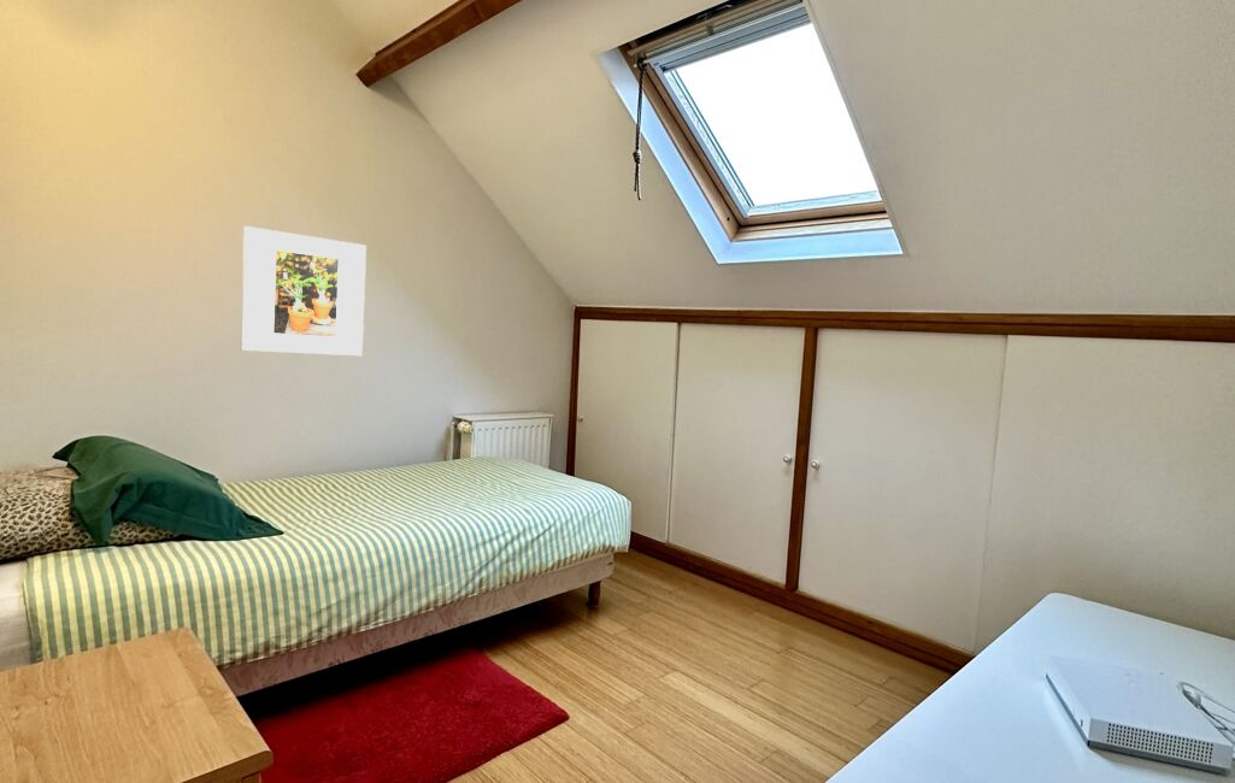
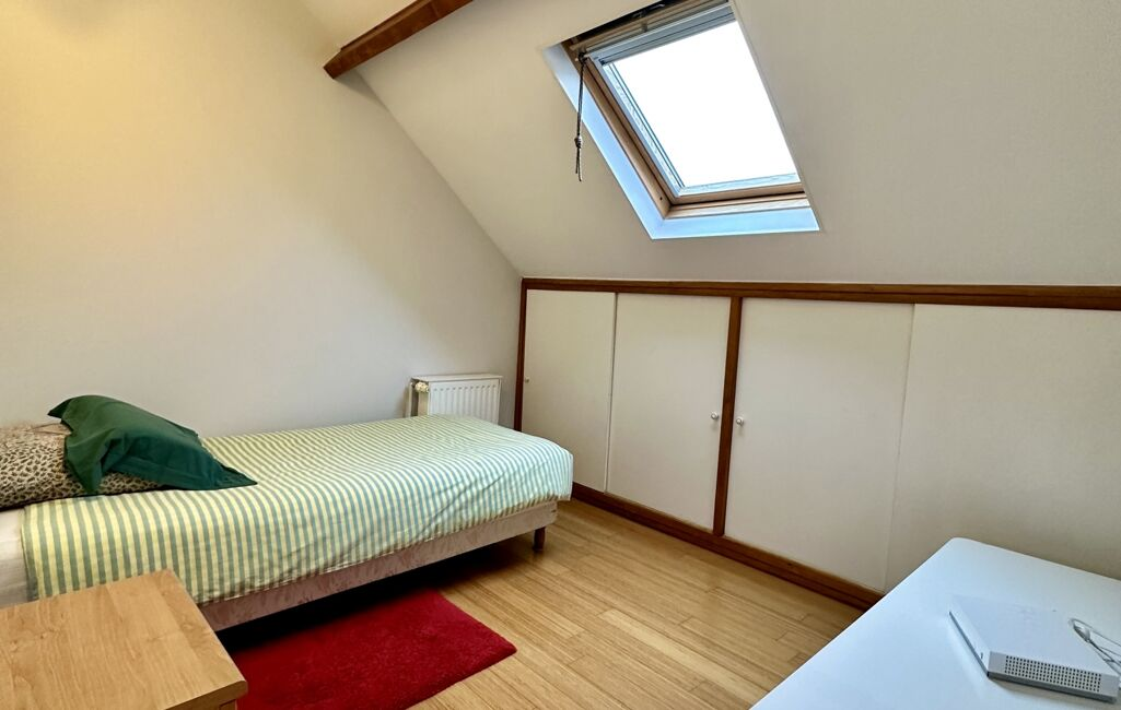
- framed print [239,225,367,357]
